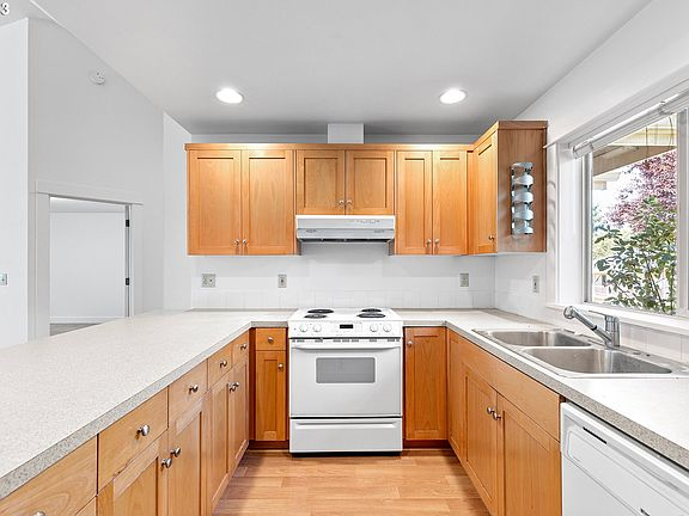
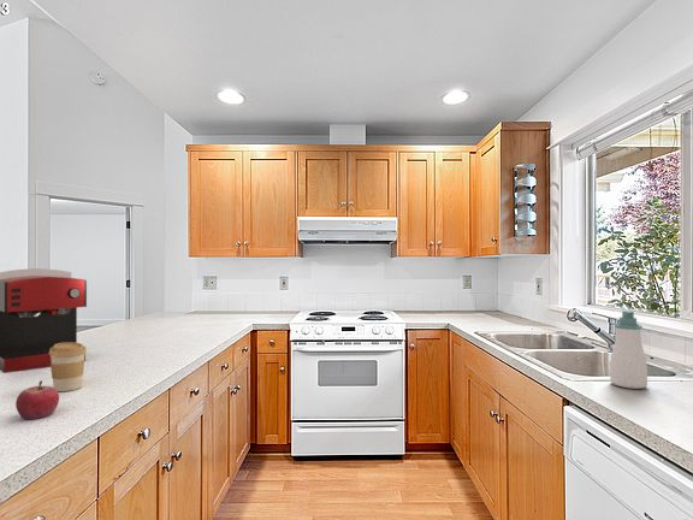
+ fruit [14,379,60,420]
+ coffee cup [49,342,88,392]
+ coffee maker [0,267,88,374]
+ soap bottle [609,309,648,390]
